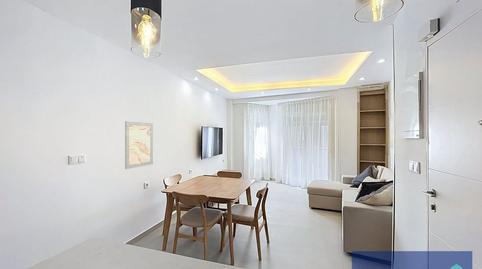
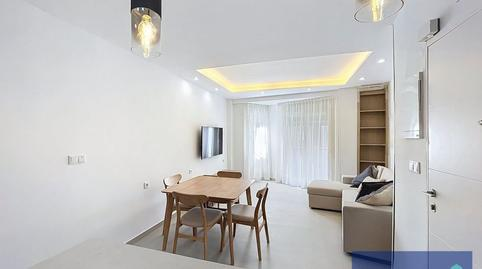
- wall art [124,120,154,170]
